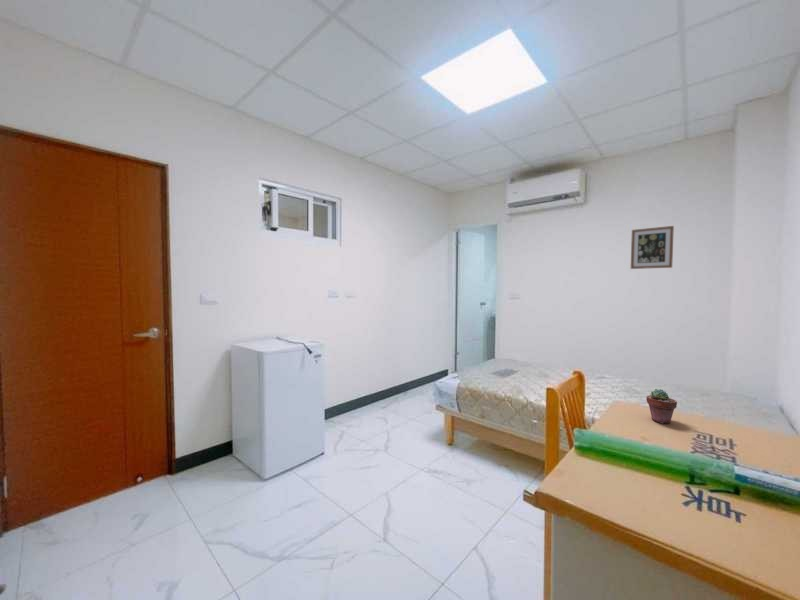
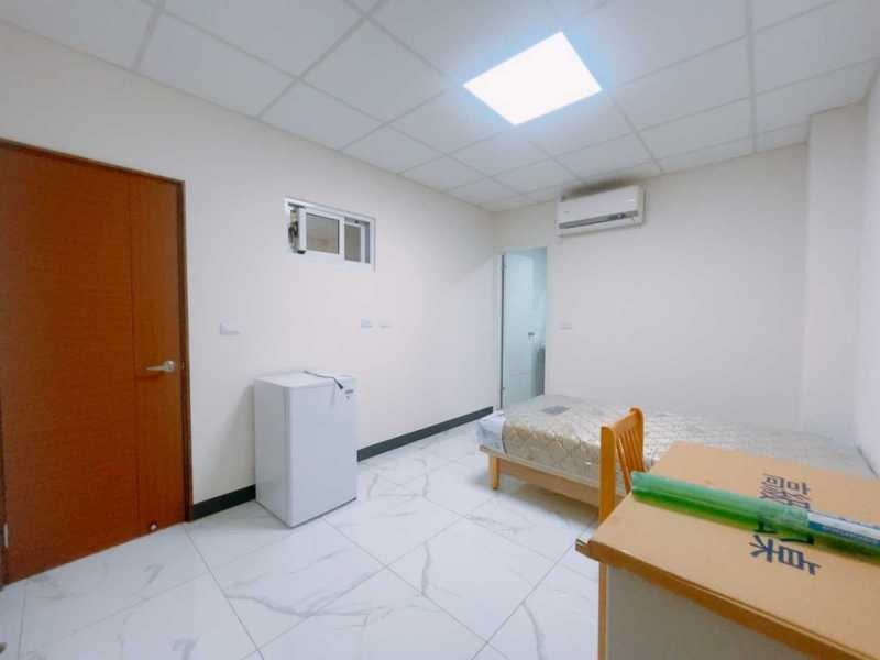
- wall art [630,225,675,270]
- potted succulent [645,388,678,425]
